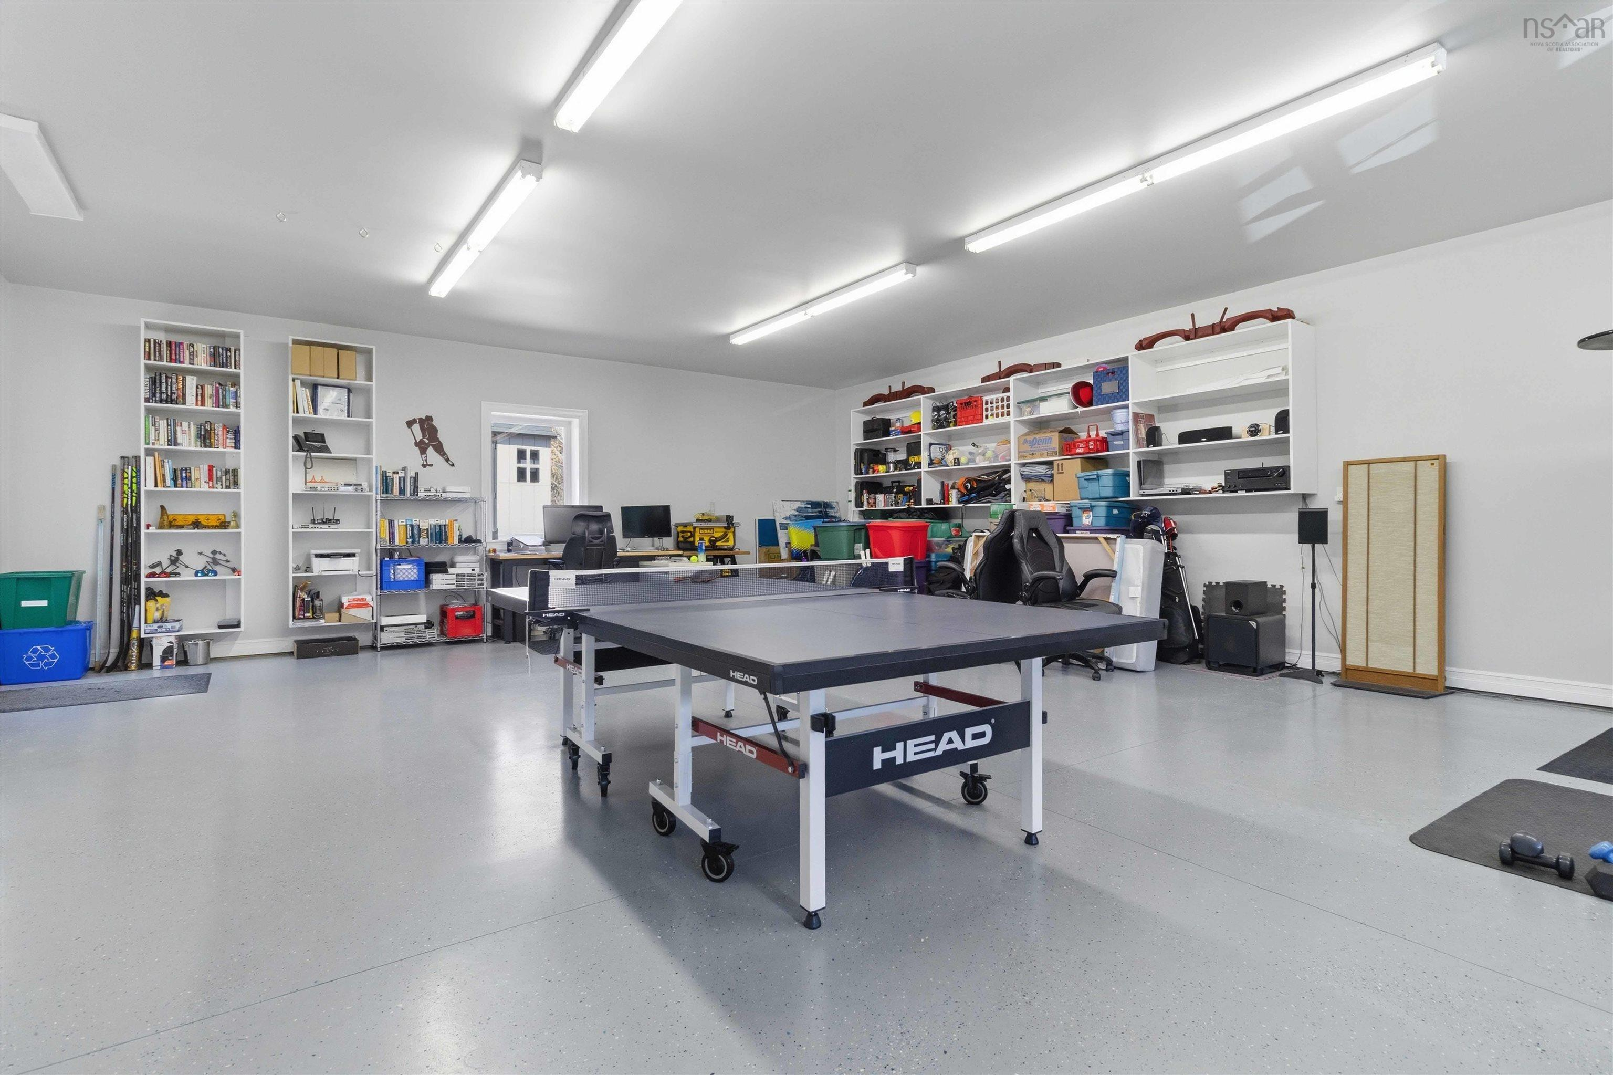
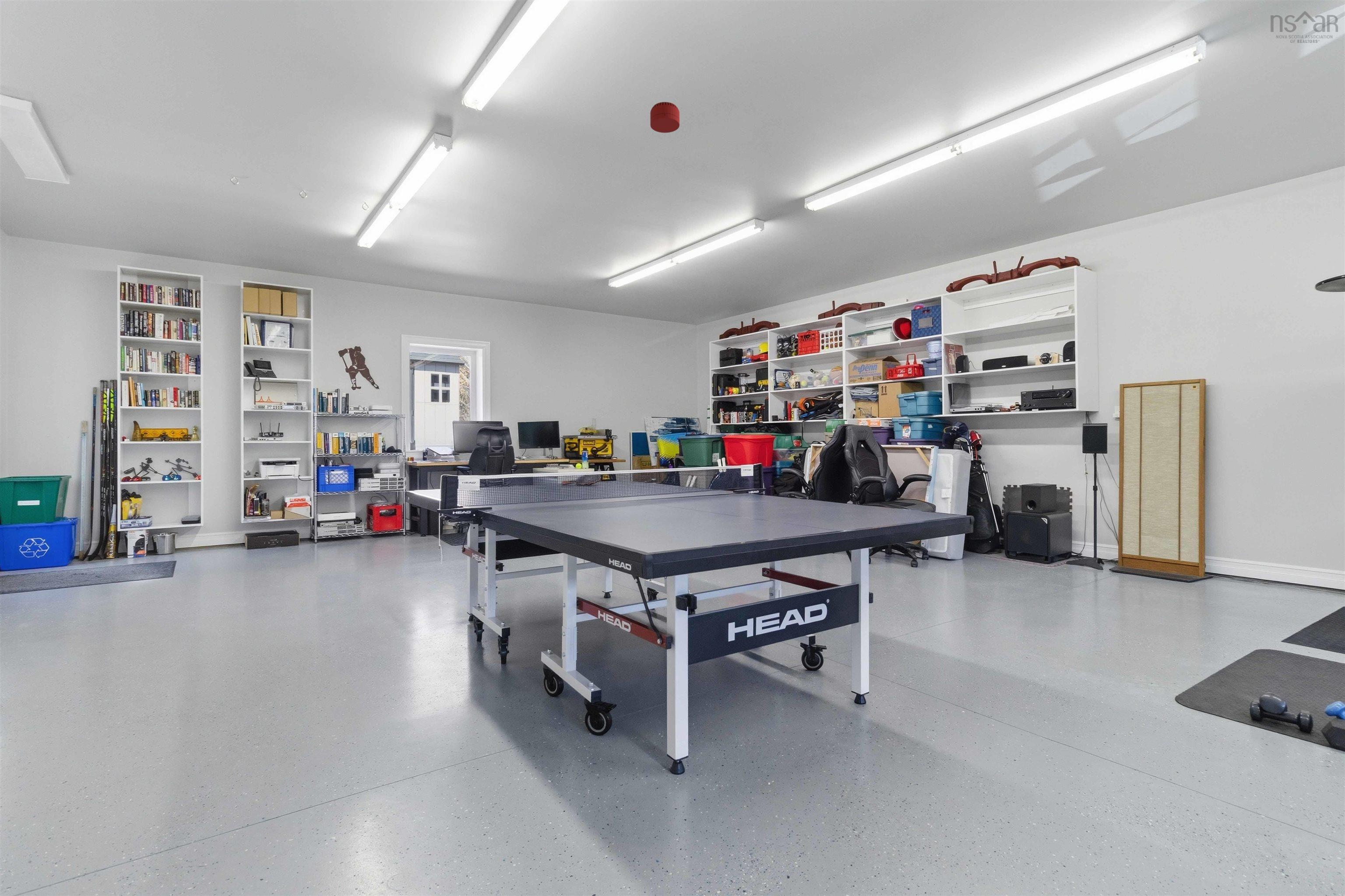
+ smoke detector [650,102,680,134]
